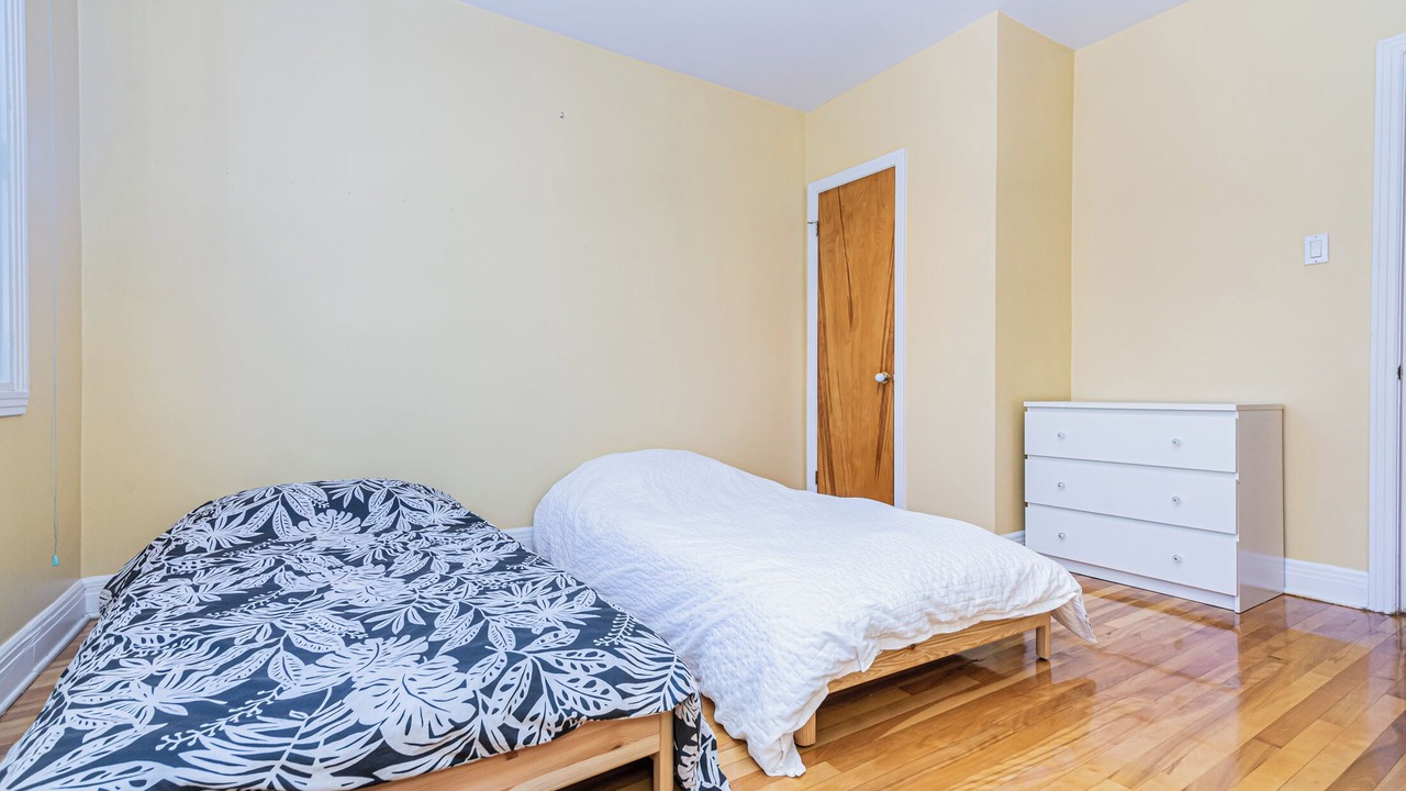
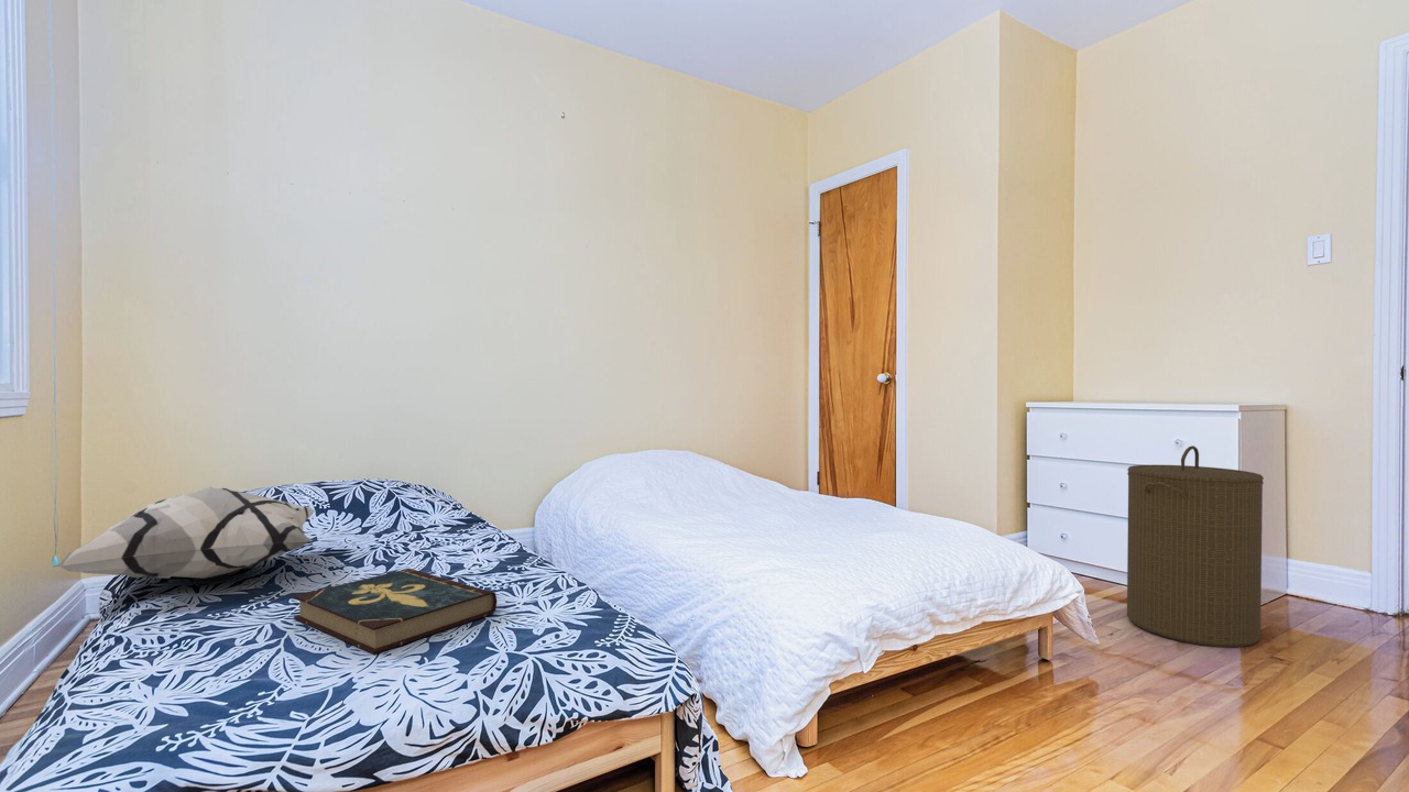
+ laundry hamper [1126,444,1265,648]
+ decorative pillow [53,486,317,580]
+ book [293,568,499,654]
